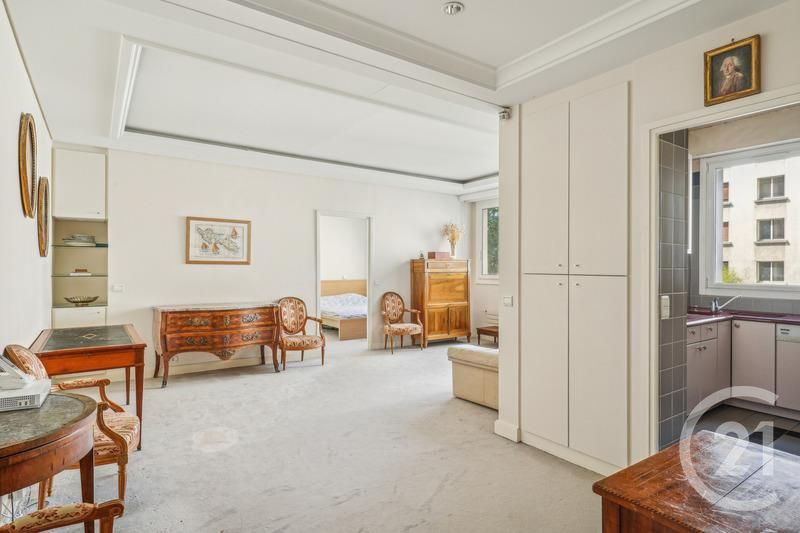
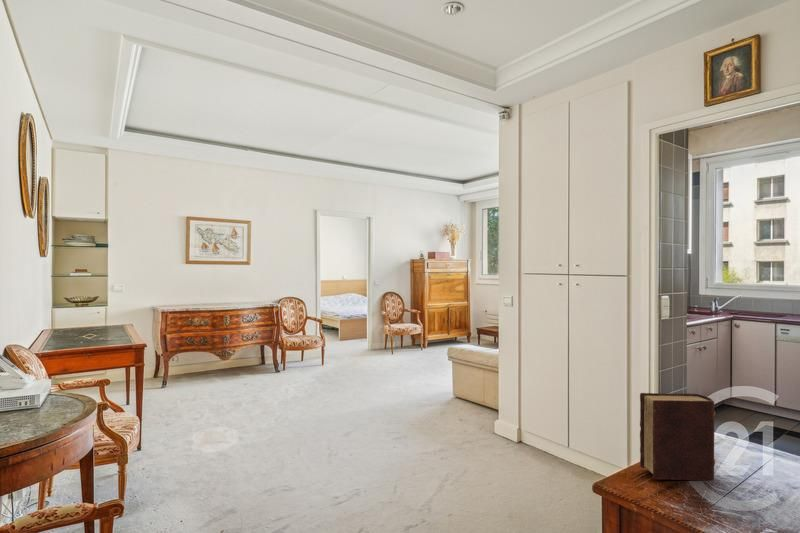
+ diary [639,392,716,481]
